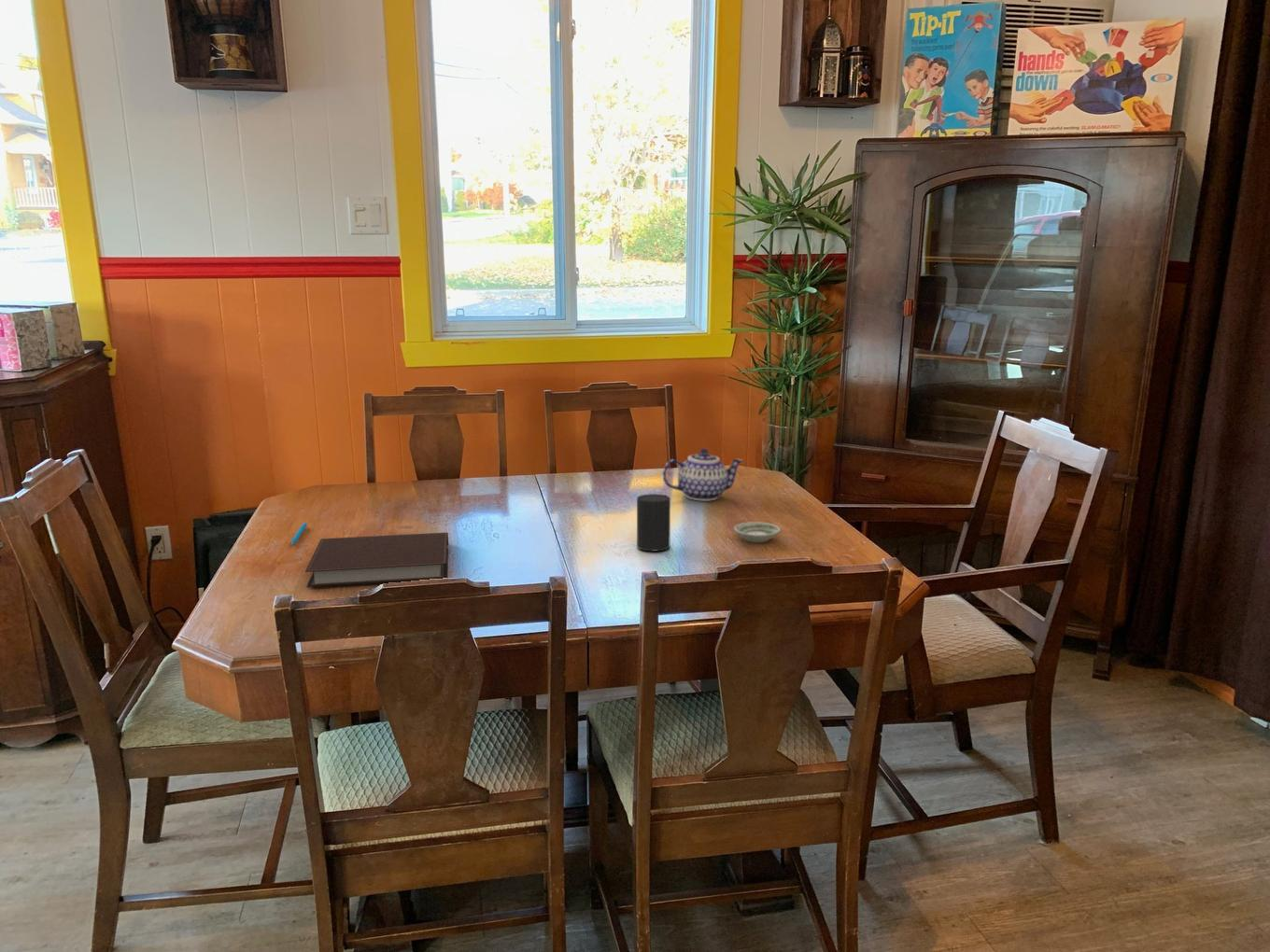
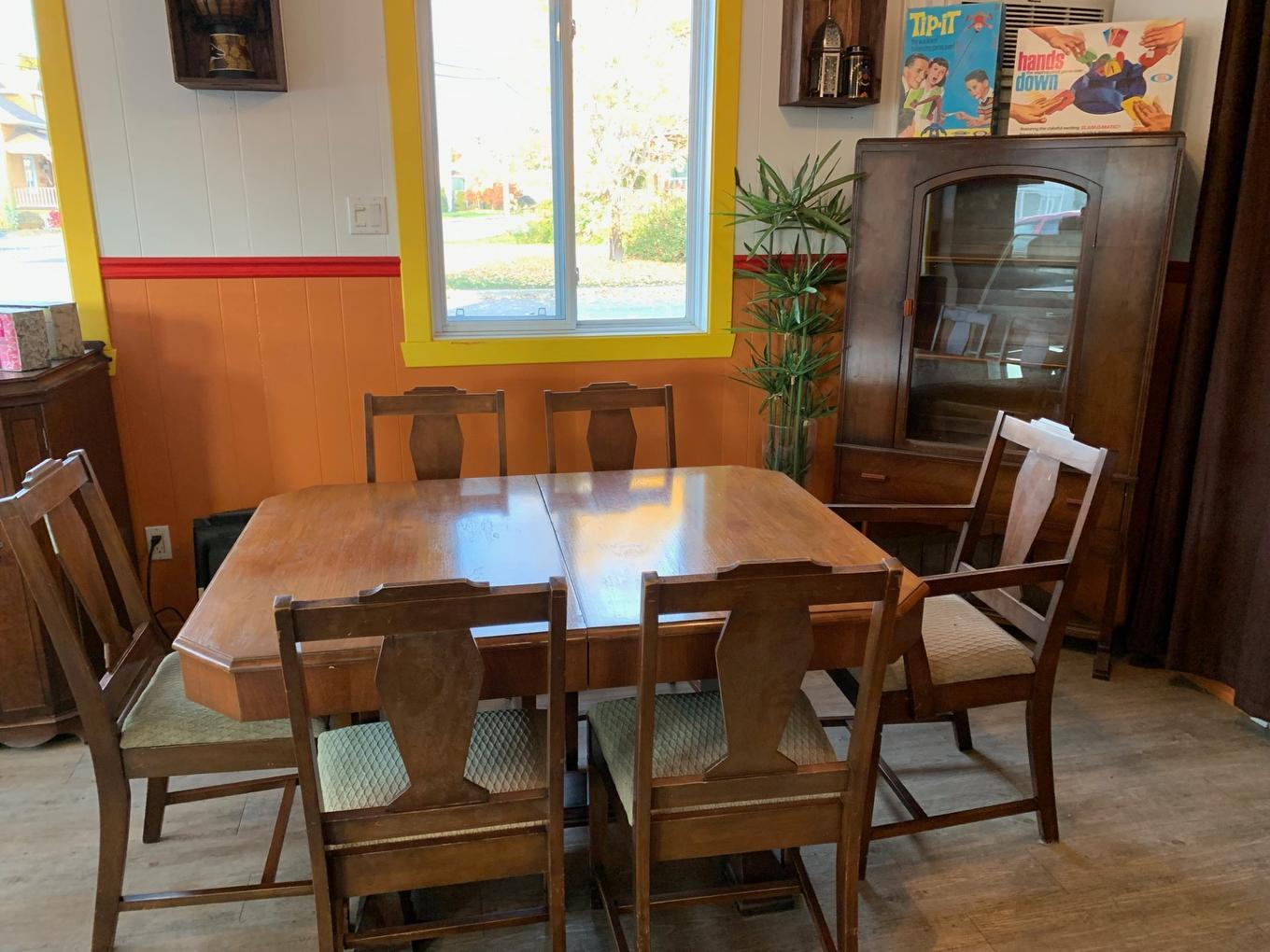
- saucer [733,521,782,543]
- notebook [304,532,449,588]
- teapot [662,448,744,502]
- cup [636,493,671,552]
- pen [290,522,307,546]
